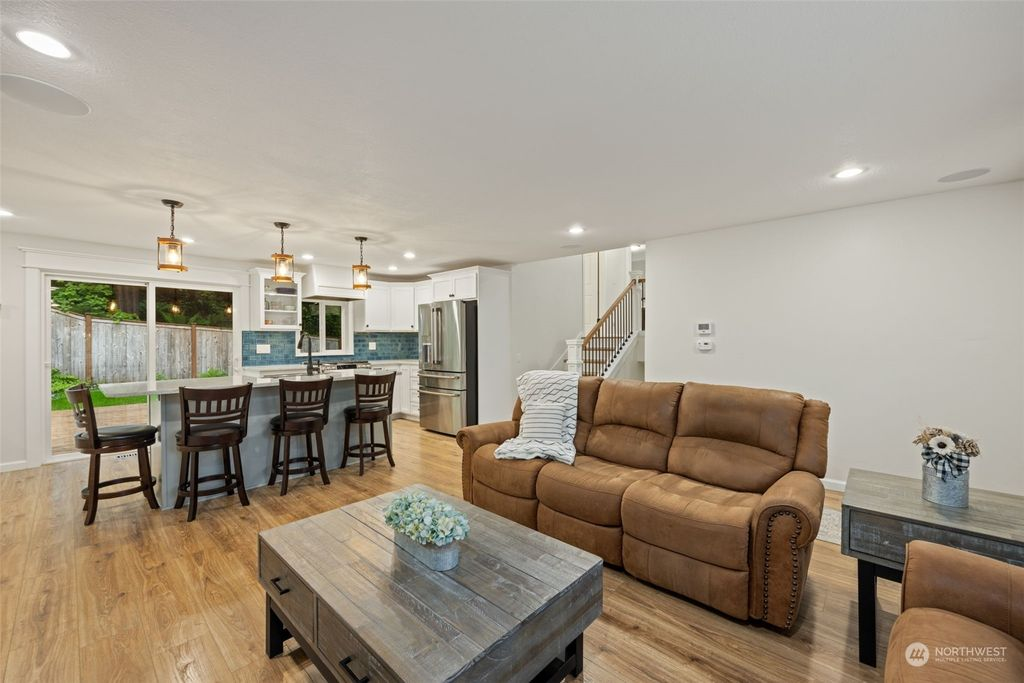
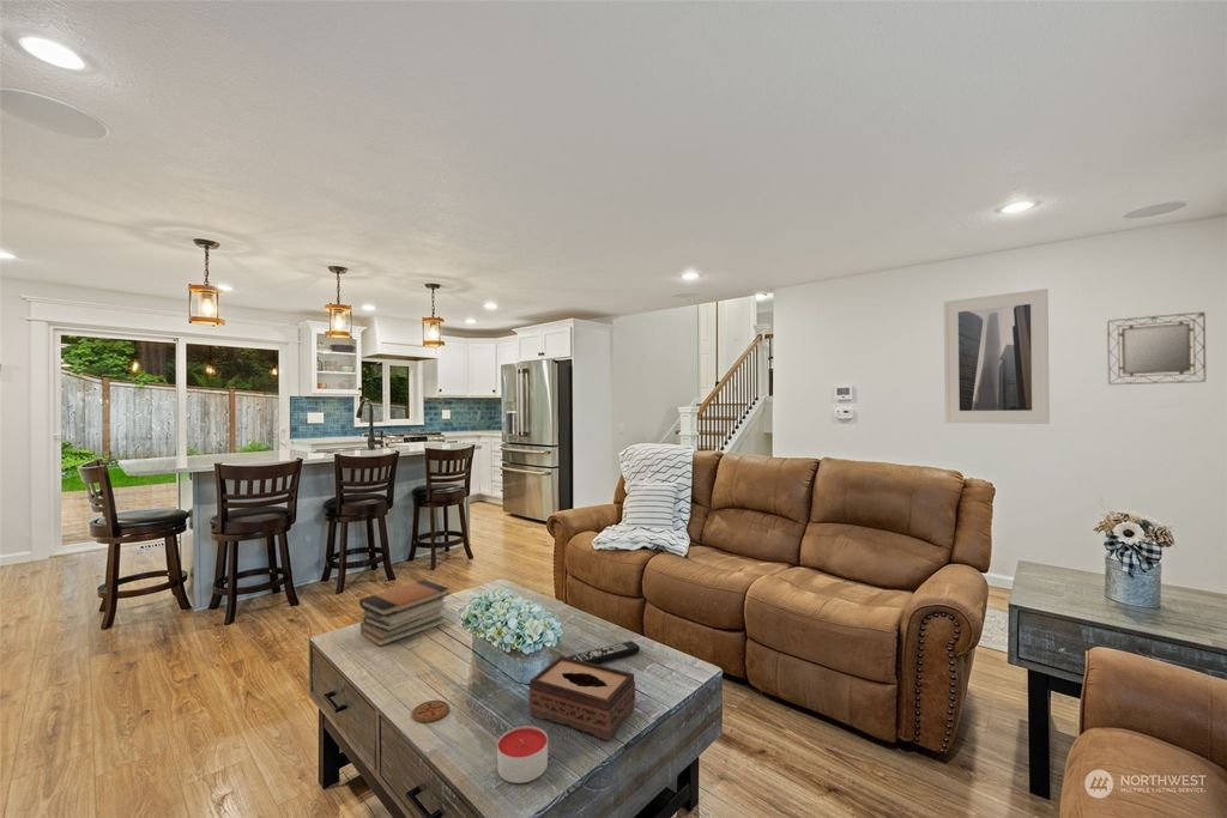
+ home mirror [1106,311,1207,386]
+ tissue box [527,655,636,741]
+ coaster [411,699,451,723]
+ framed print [943,287,1051,425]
+ book stack [358,578,451,648]
+ candle [496,725,549,784]
+ remote control [567,640,641,665]
